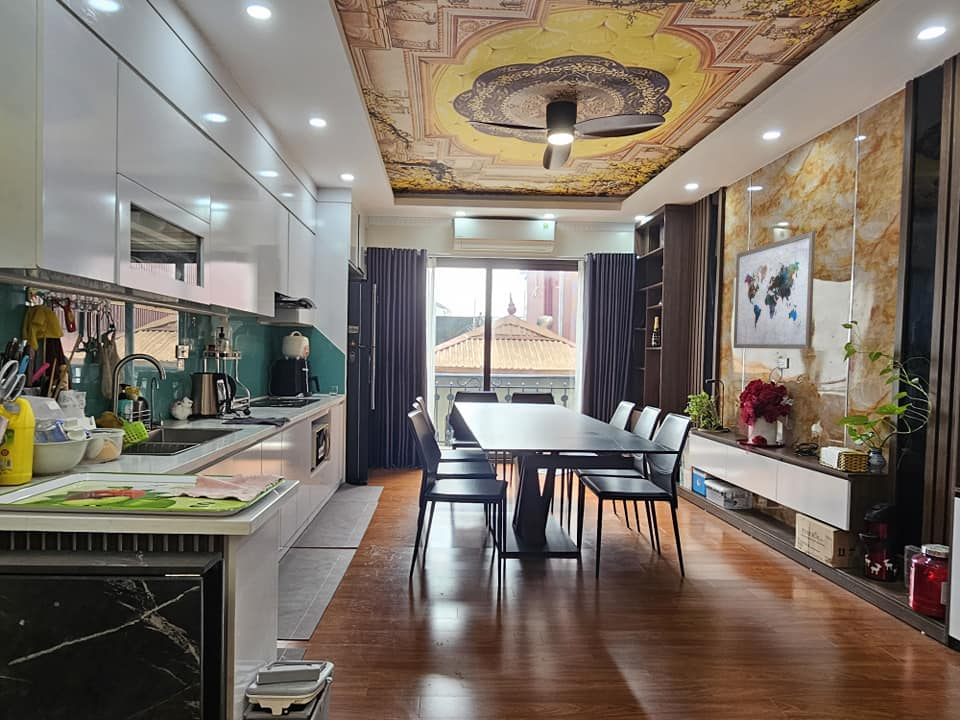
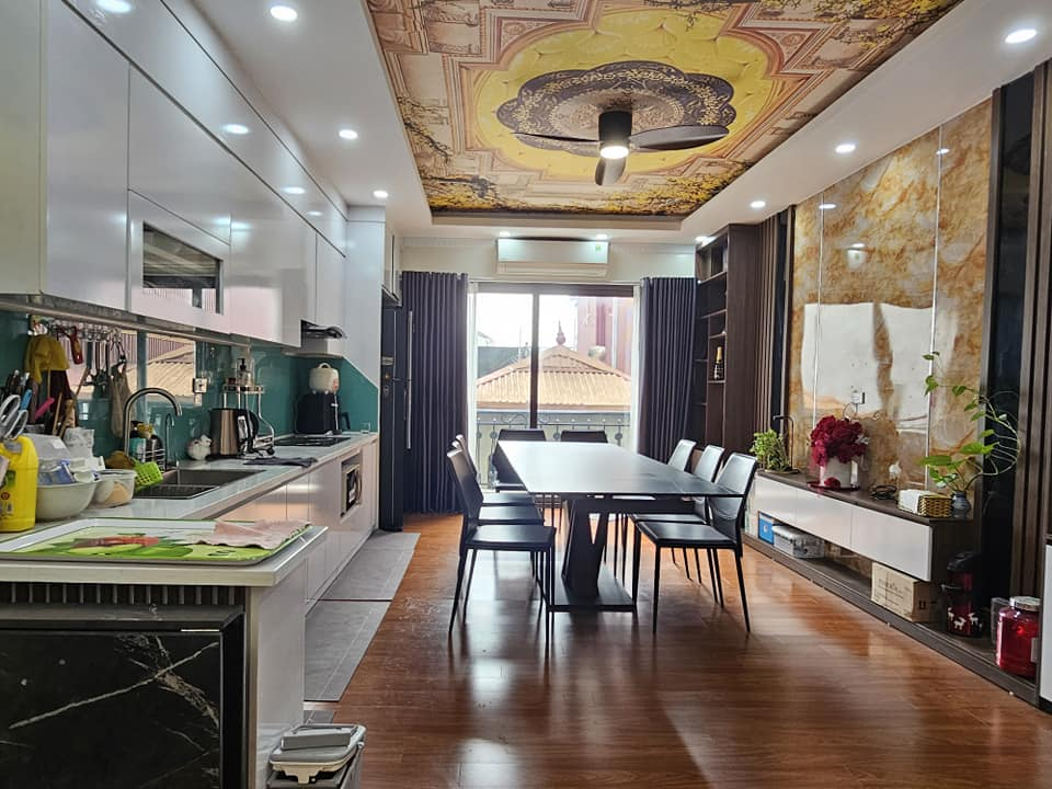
- wall art [733,230,816,350]
